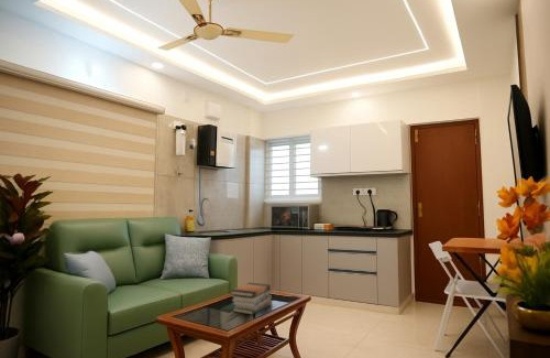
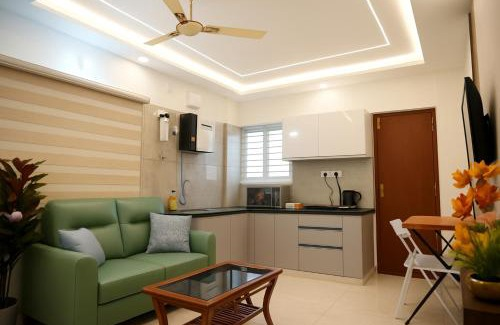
- book stack [230,282,273,316]
